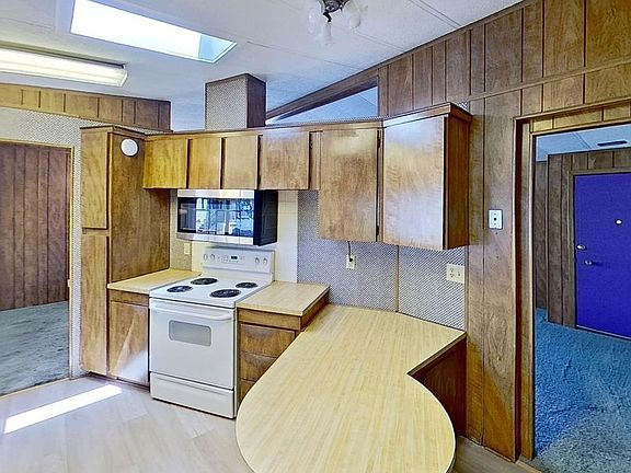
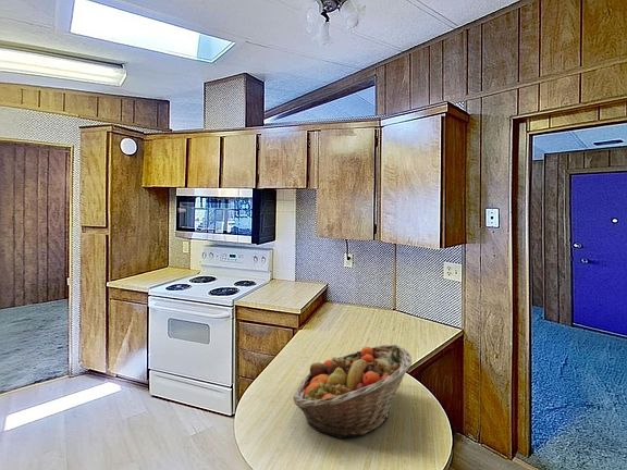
+ fruit basket [292,344,413,440]
